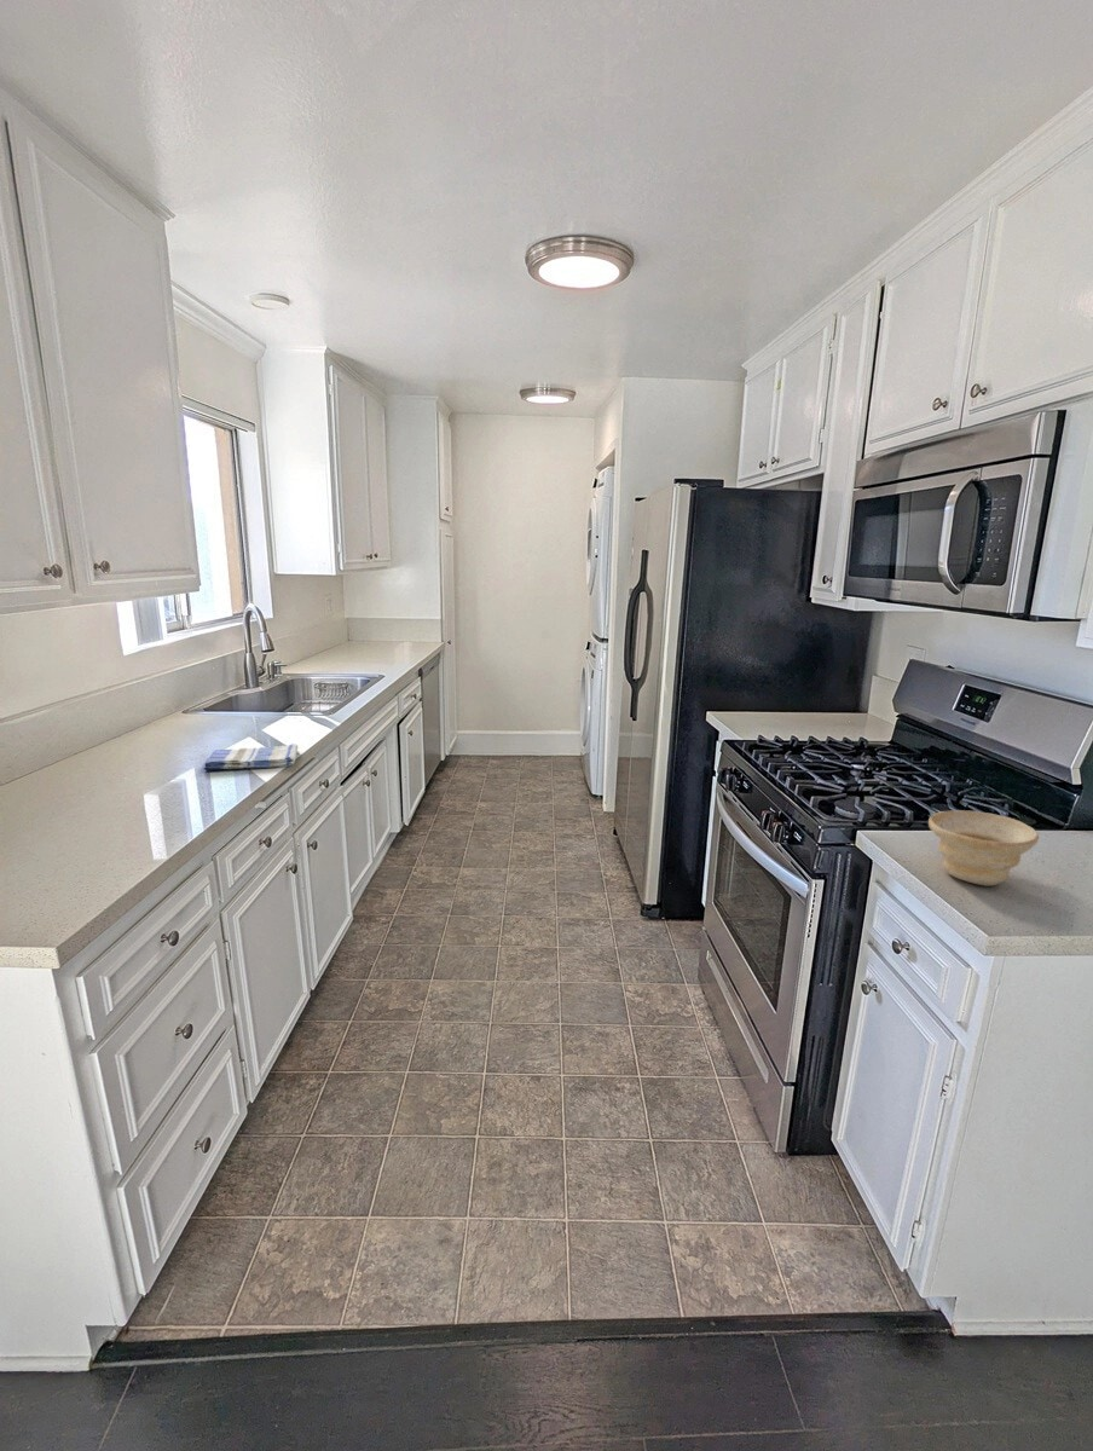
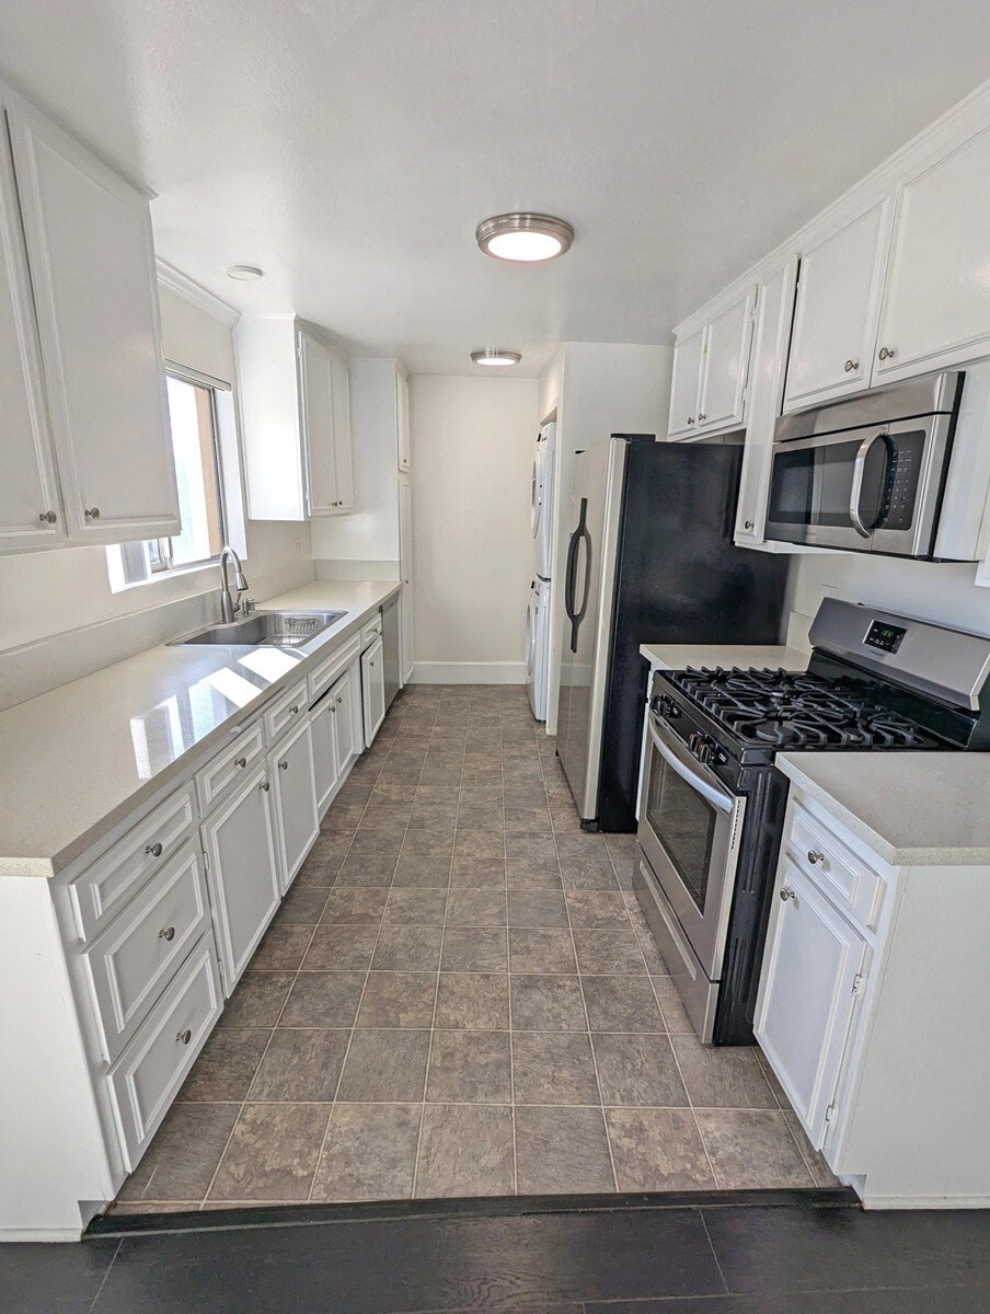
- bowl [927,809,1040,886]
- dish towel [203,742,299,771]
